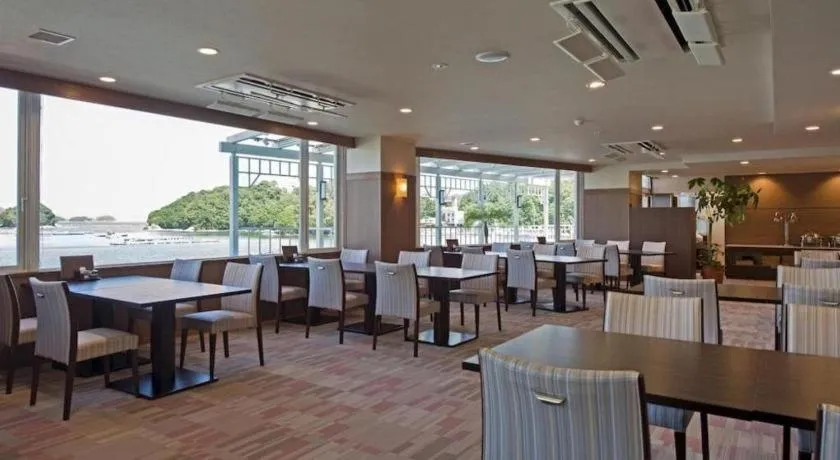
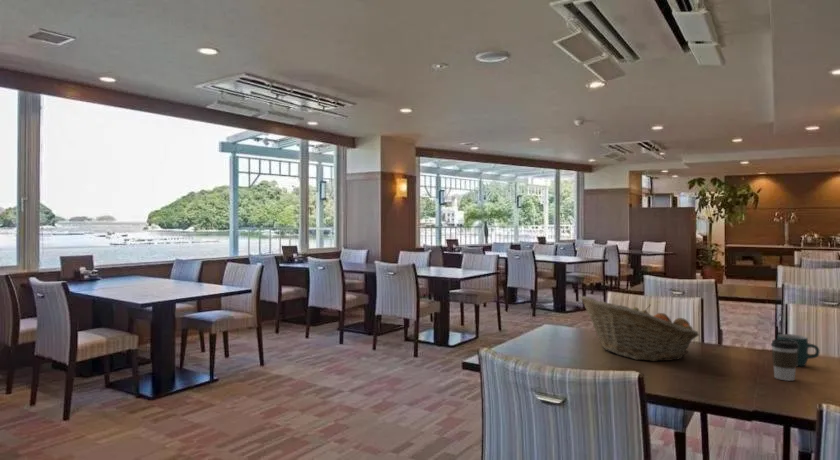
+ mug [777,333,821,367]
+ fruit basket [578,295,700,362]
+ coffee cup [770,338,799,382]
